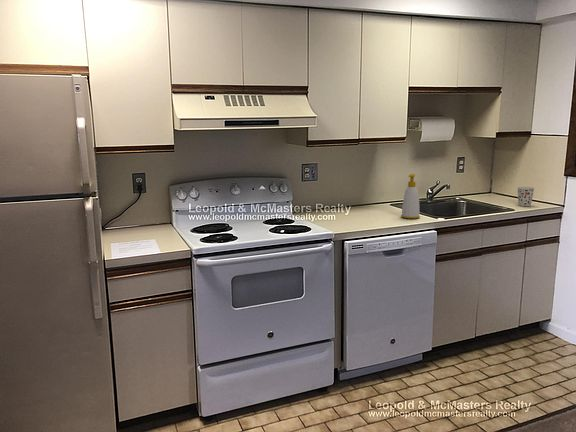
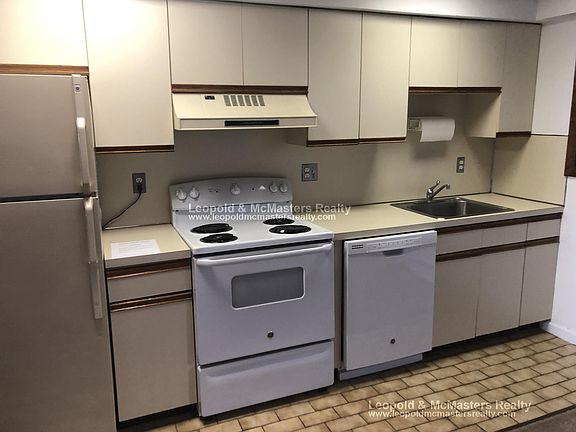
- cup [516,186,536,207]
- soap bottle [400,173,421,220]
